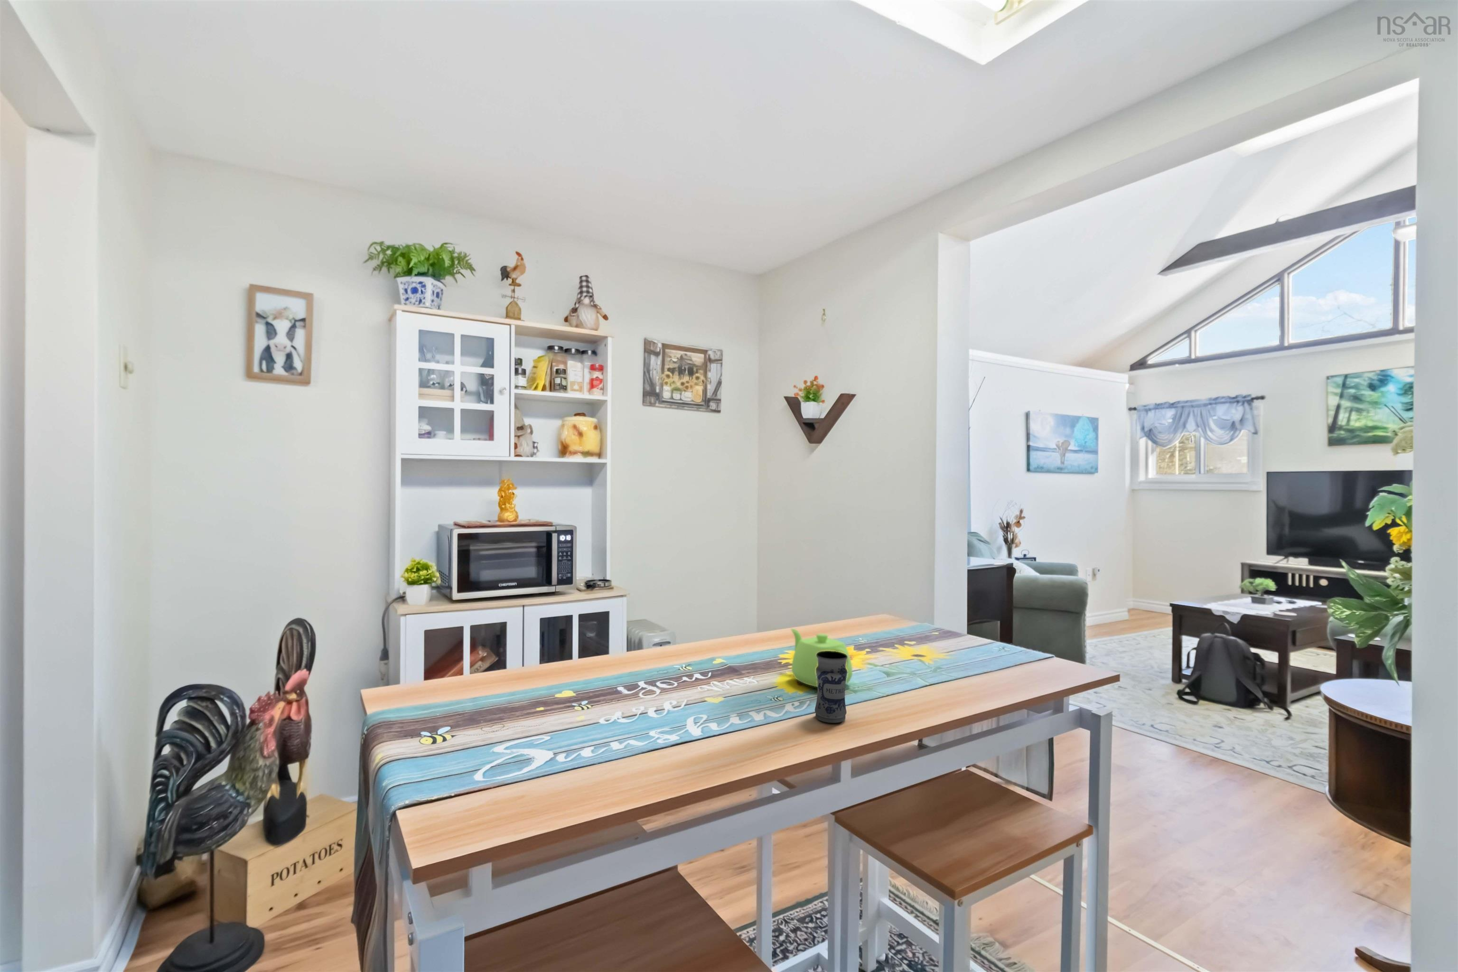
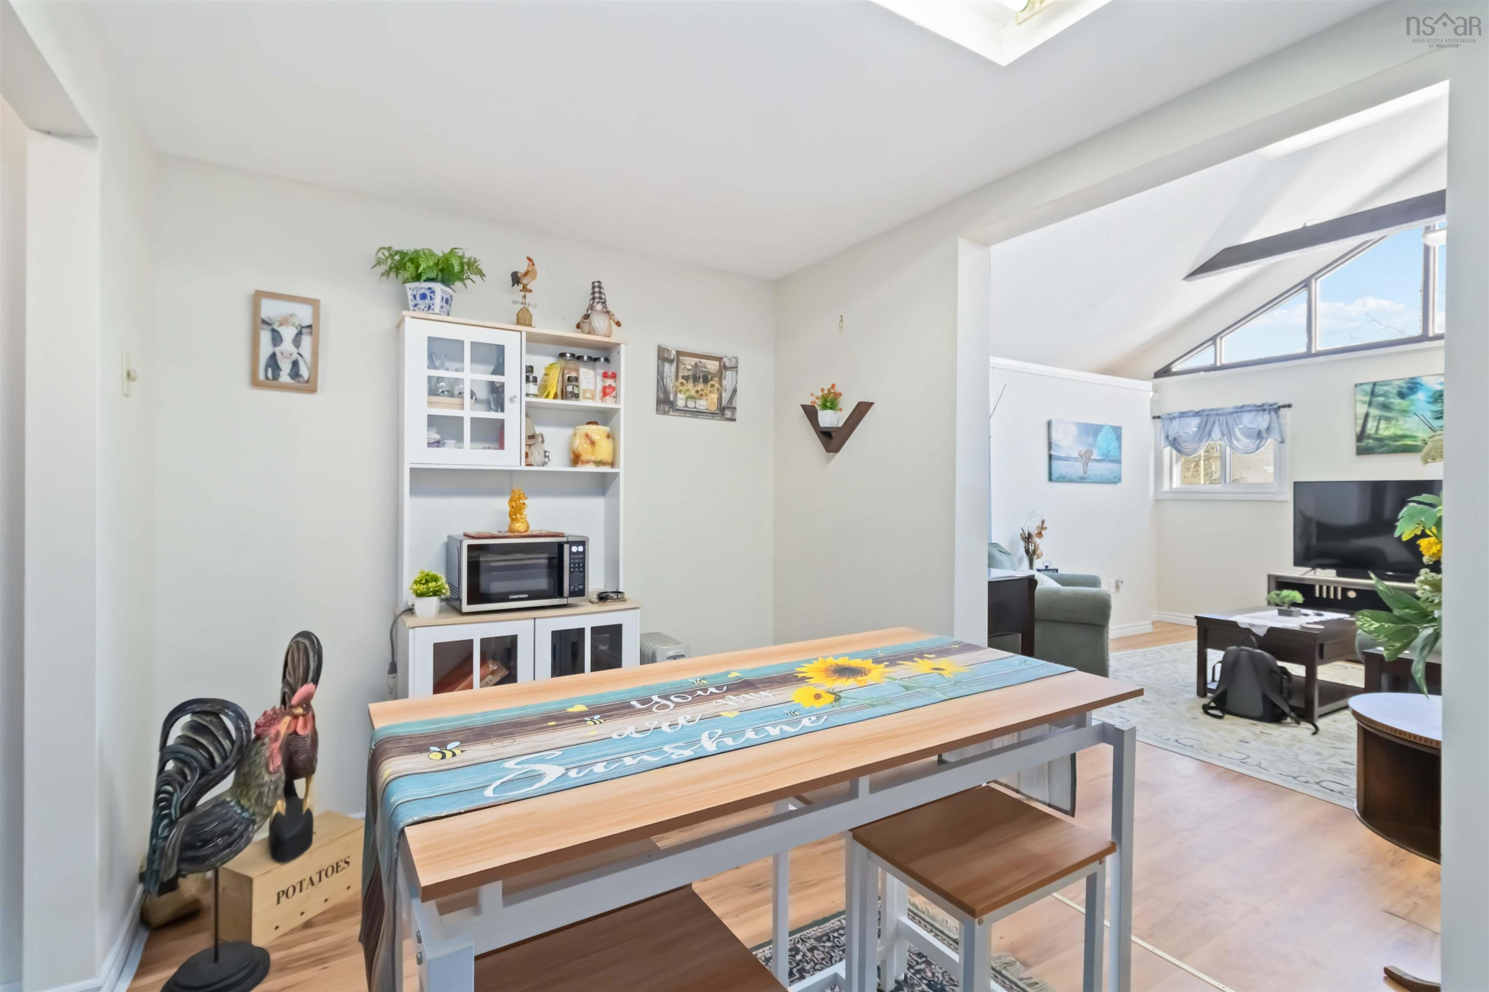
- jar [815,651,847,724]
- teapot [790,628,853,688]
